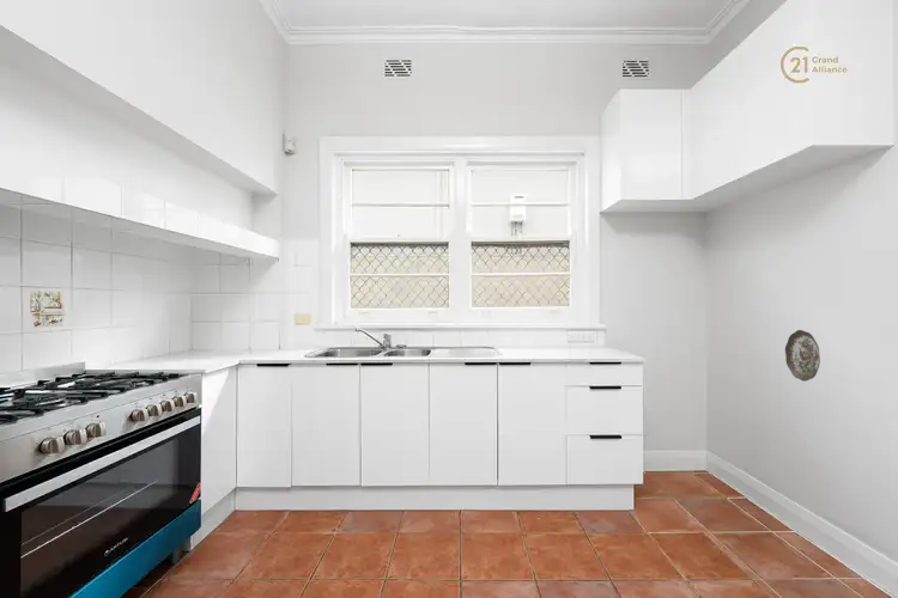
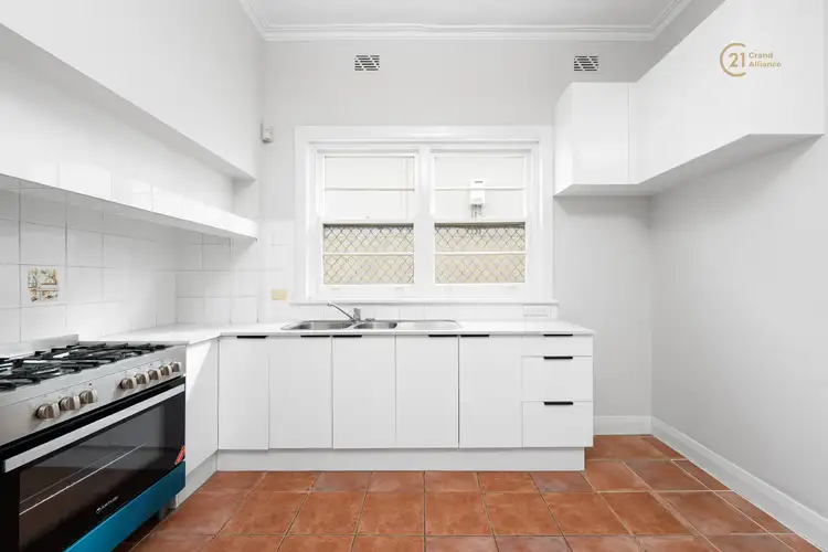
- decorative plate [784,329,821,383]
